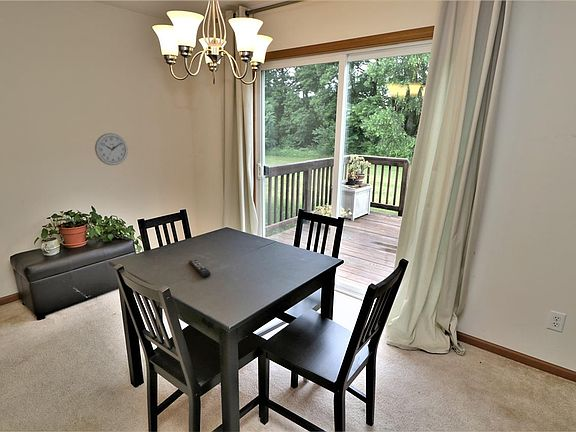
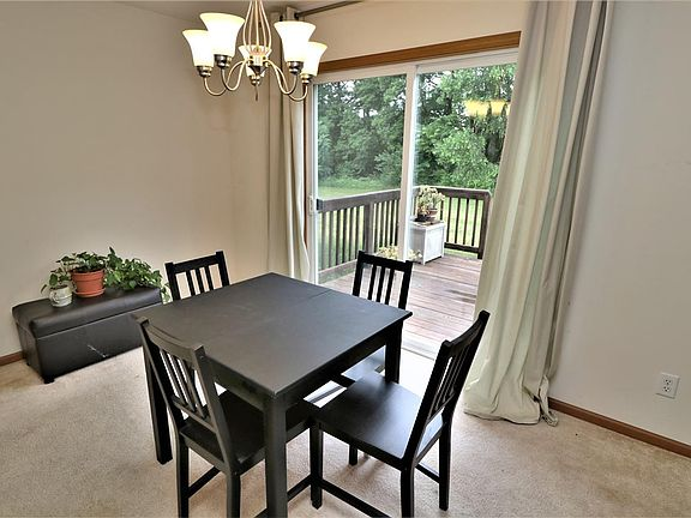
- wall clock [94,132,129,166]
- remote control [188,259,212,278]
